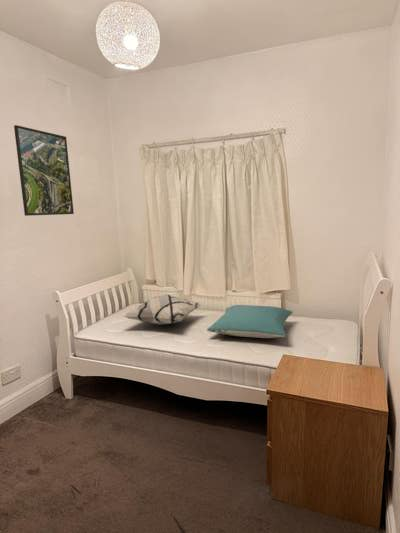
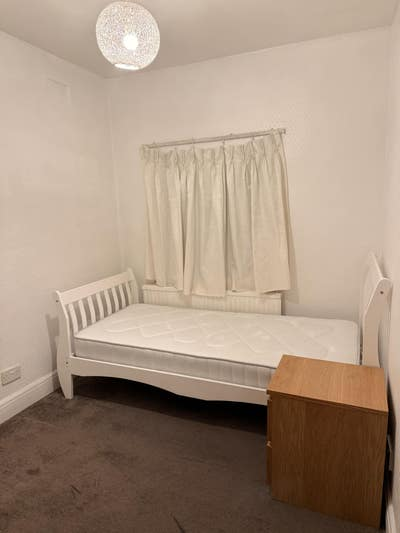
- pillow [206,304,293,339]
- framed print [13,124,75,217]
- decorative pillow [123,294,202,326]
